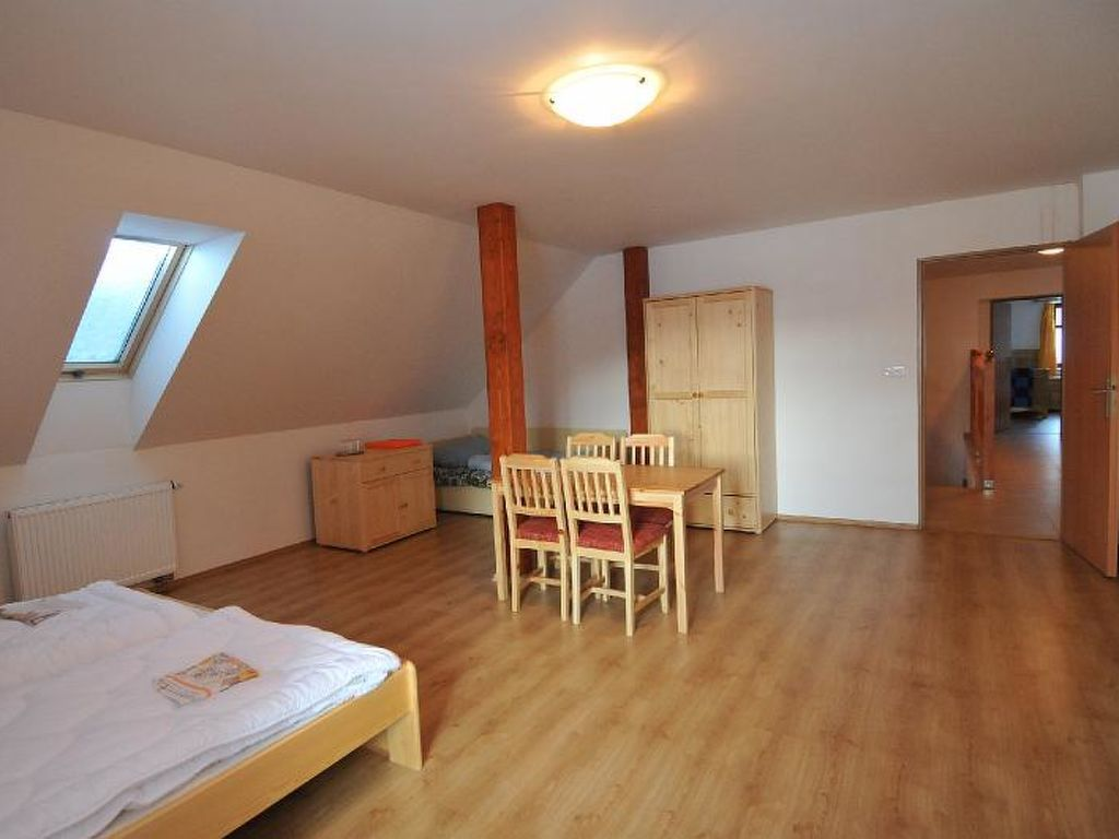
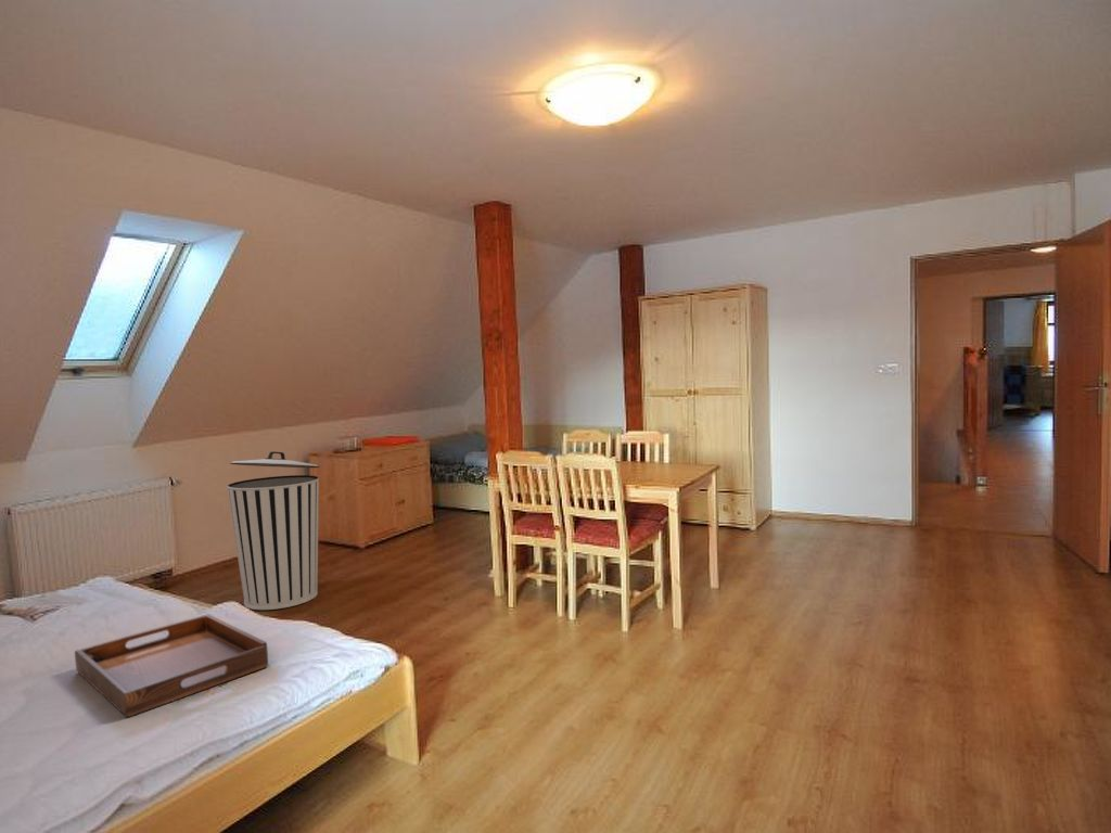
+ trash can [226,450,320,611]
+ serving tray [74,613,269,718]
